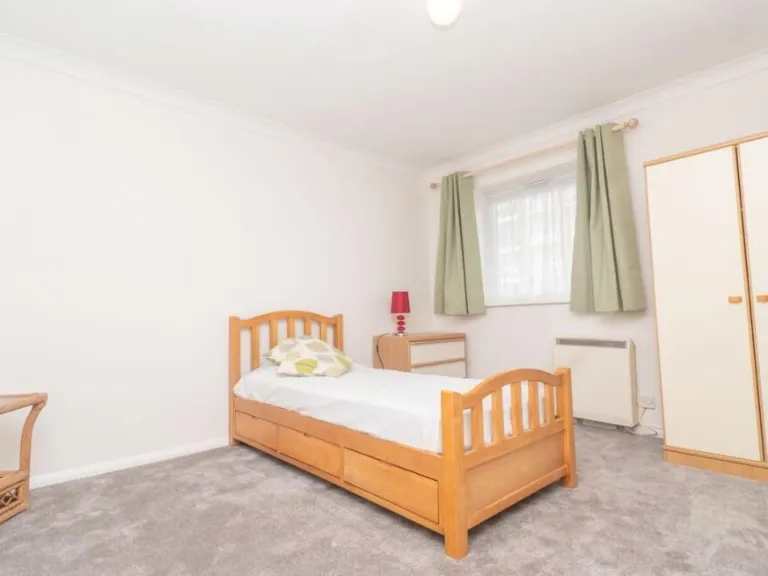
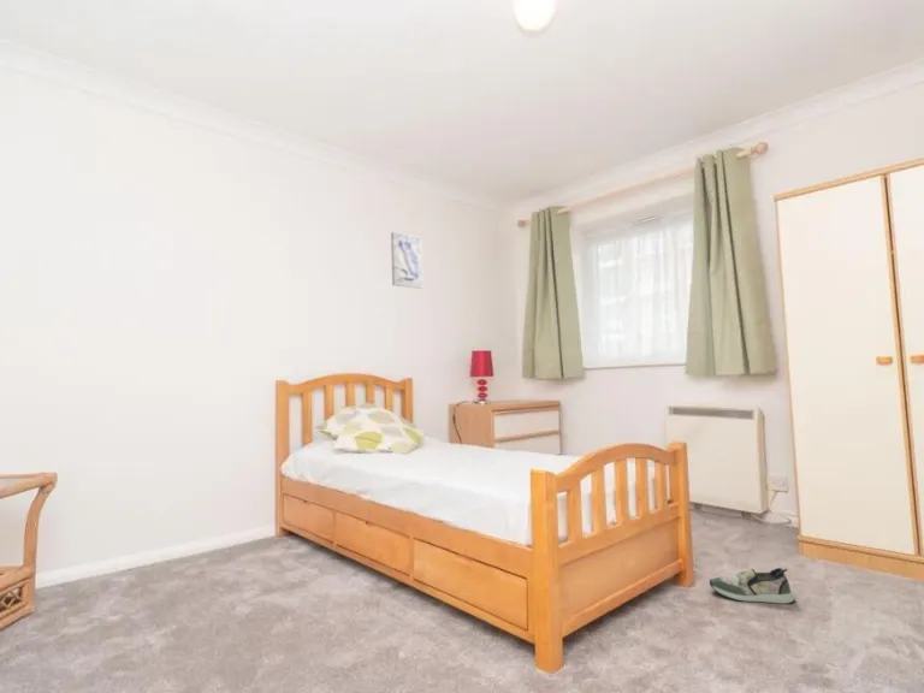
+ shoe [709,567,796,605]
+ wall art [390,231,424,290]
